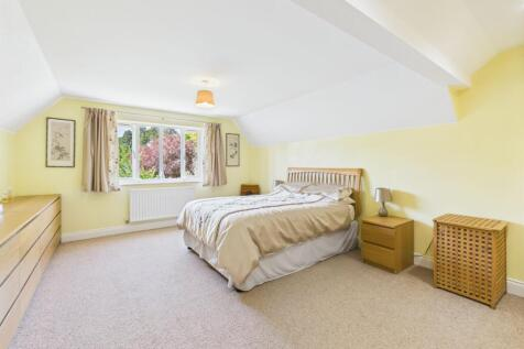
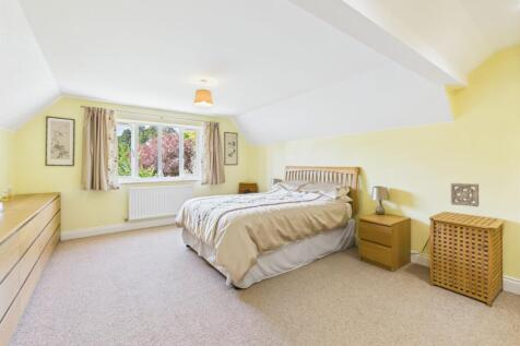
+ wall ornament [450,182,480,207]
